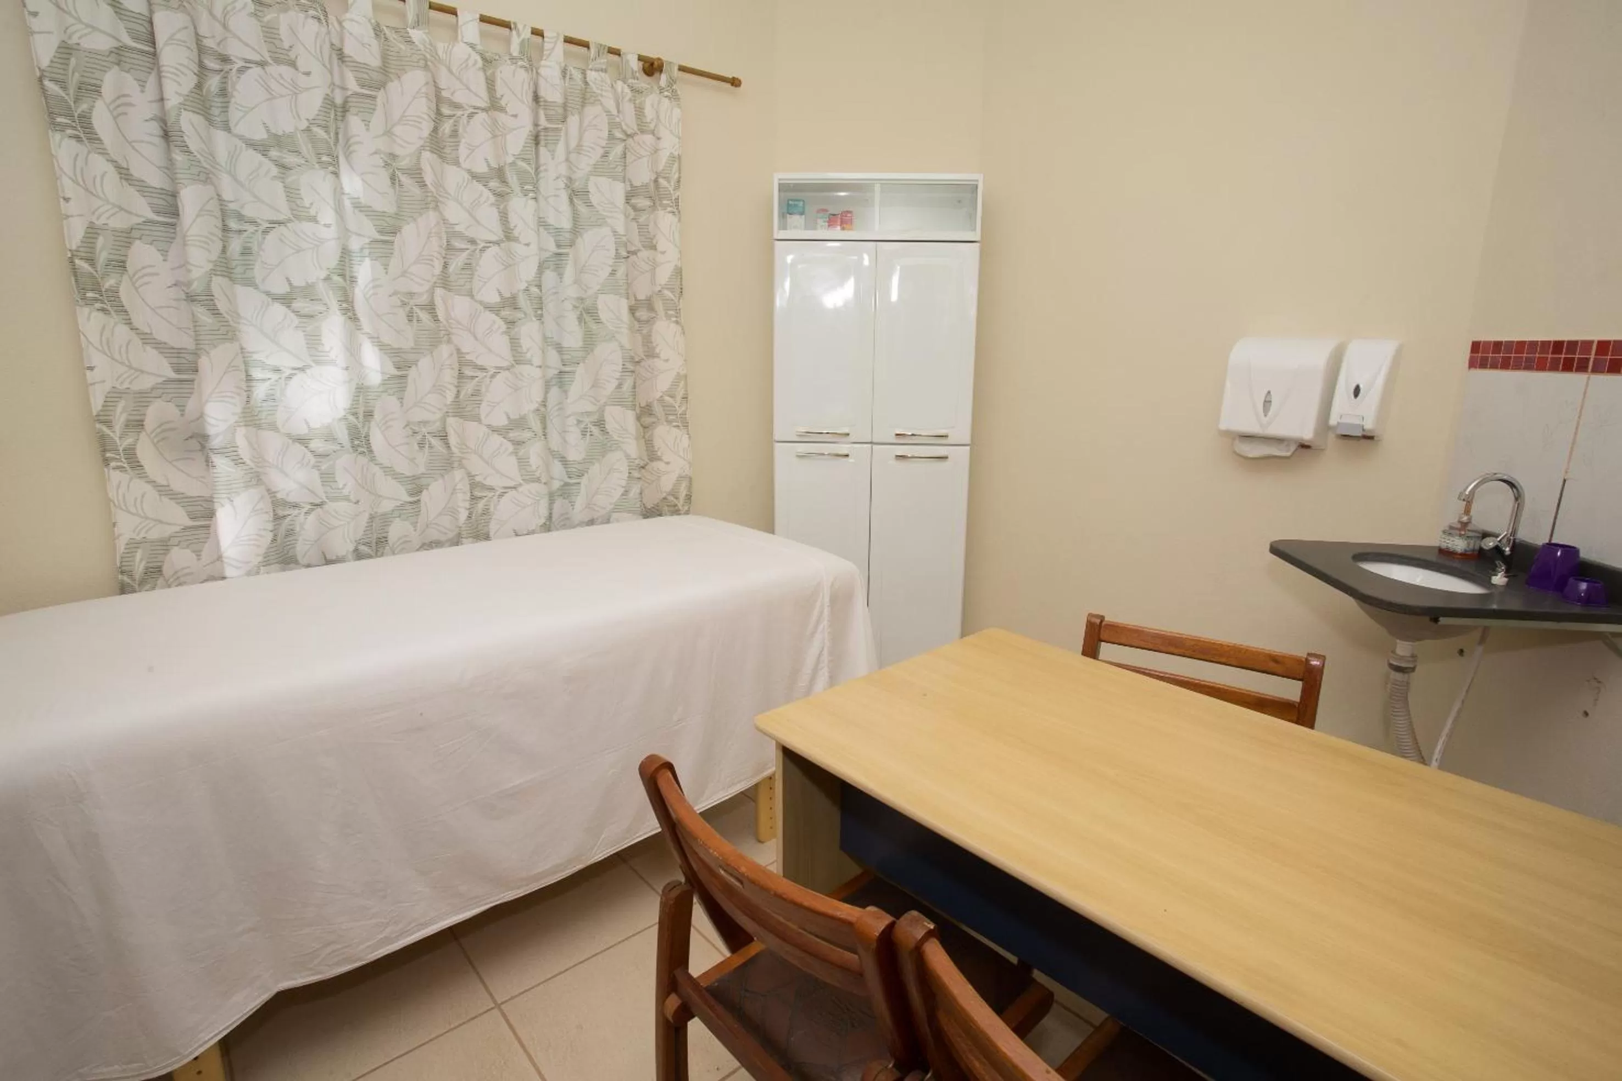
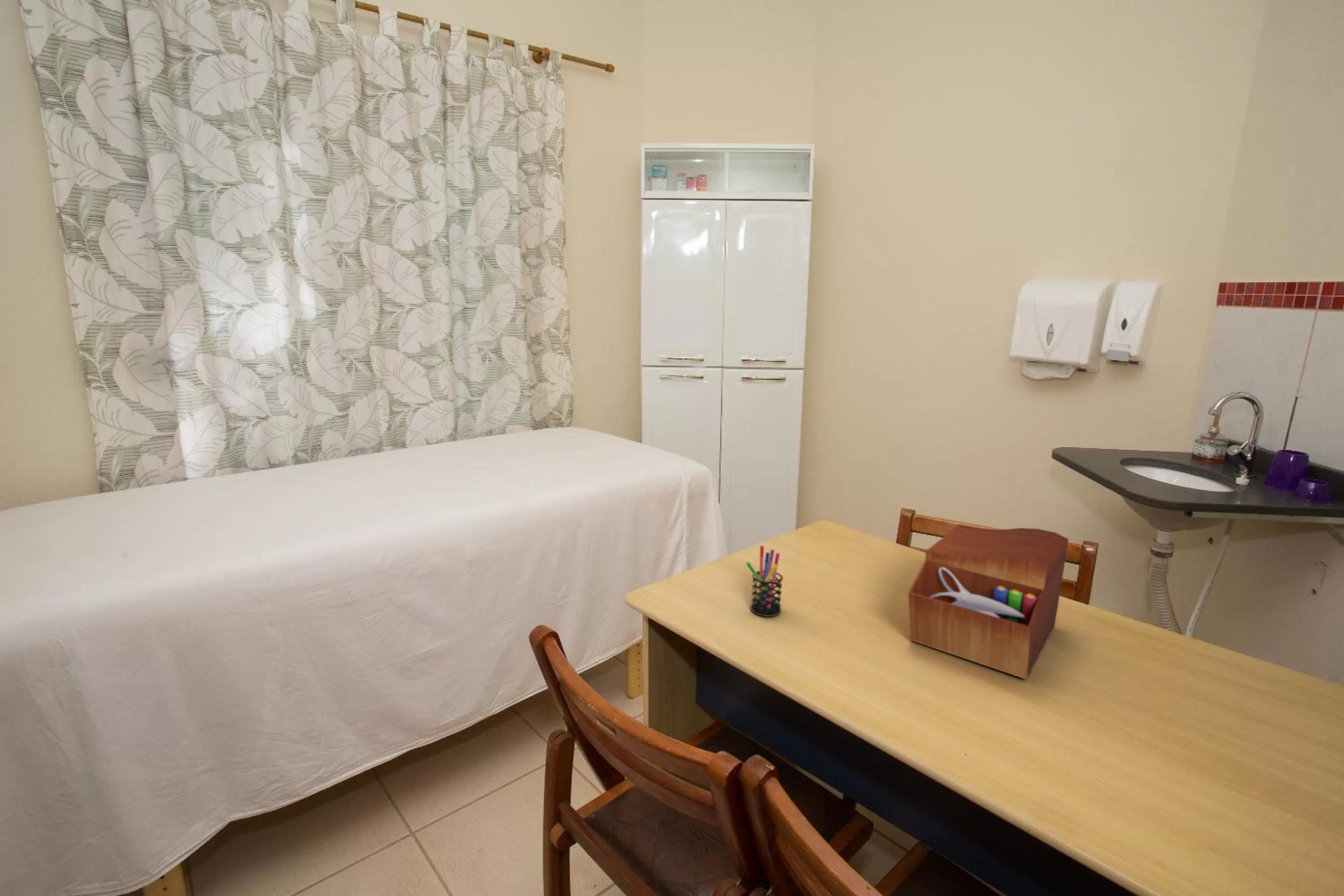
+ pen holder [746,545,783,617]
+ sewing box [908,524,1069,680]
